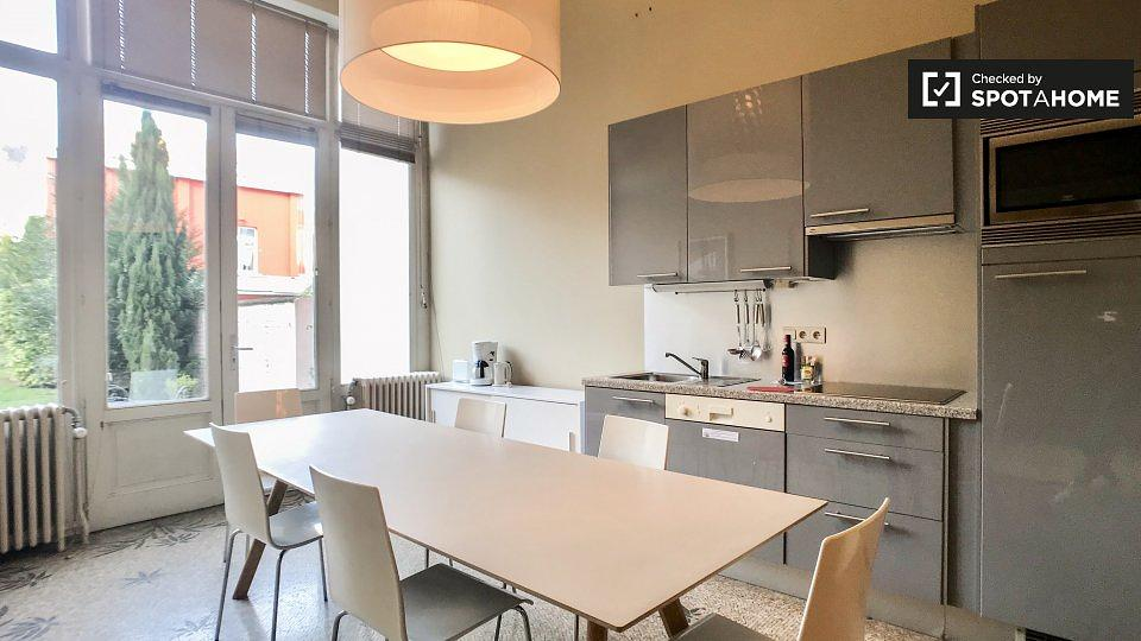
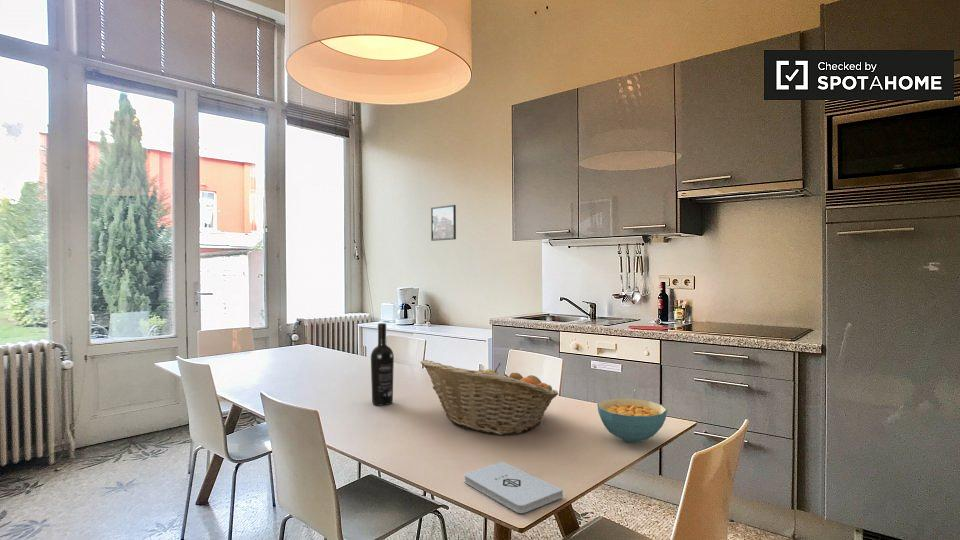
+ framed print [430,204,457,242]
+ cereal bowl [596,398,668,444]
+ wine bottle [370,322,395,406]
+ notepad [463,461,564,514]
+ fruit basket [420,359,559,436]
